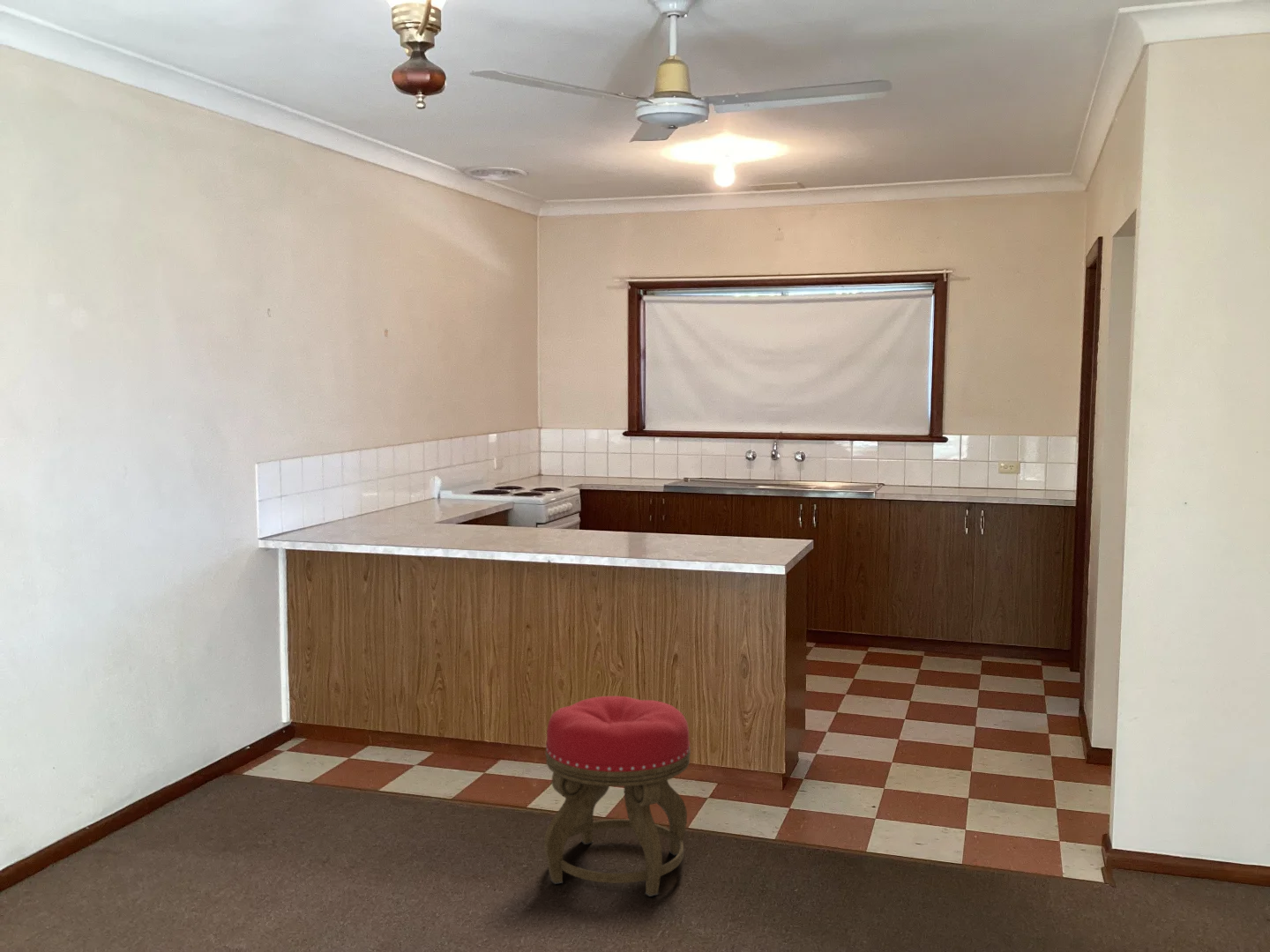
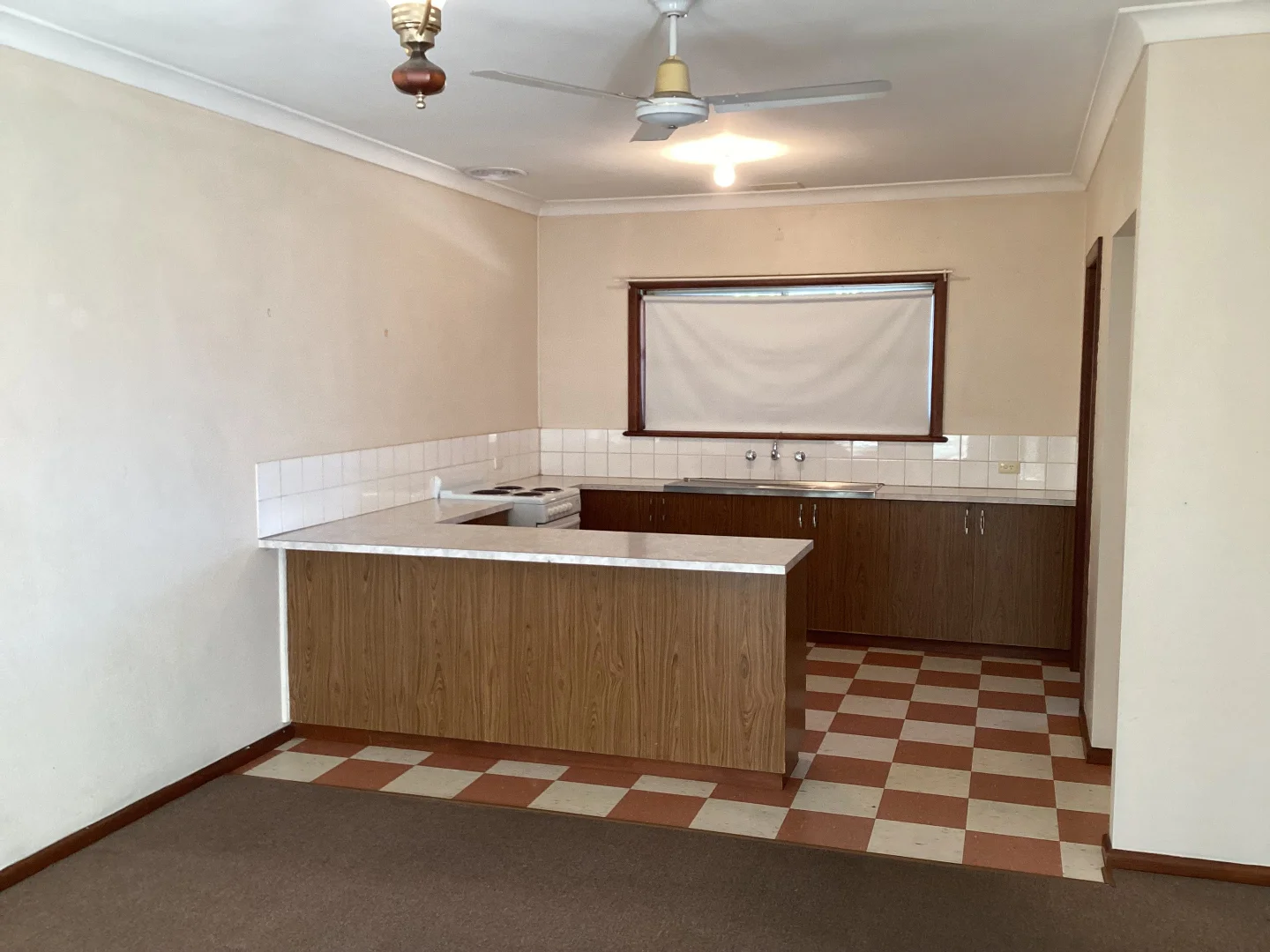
- stool [543,695,691,897]
